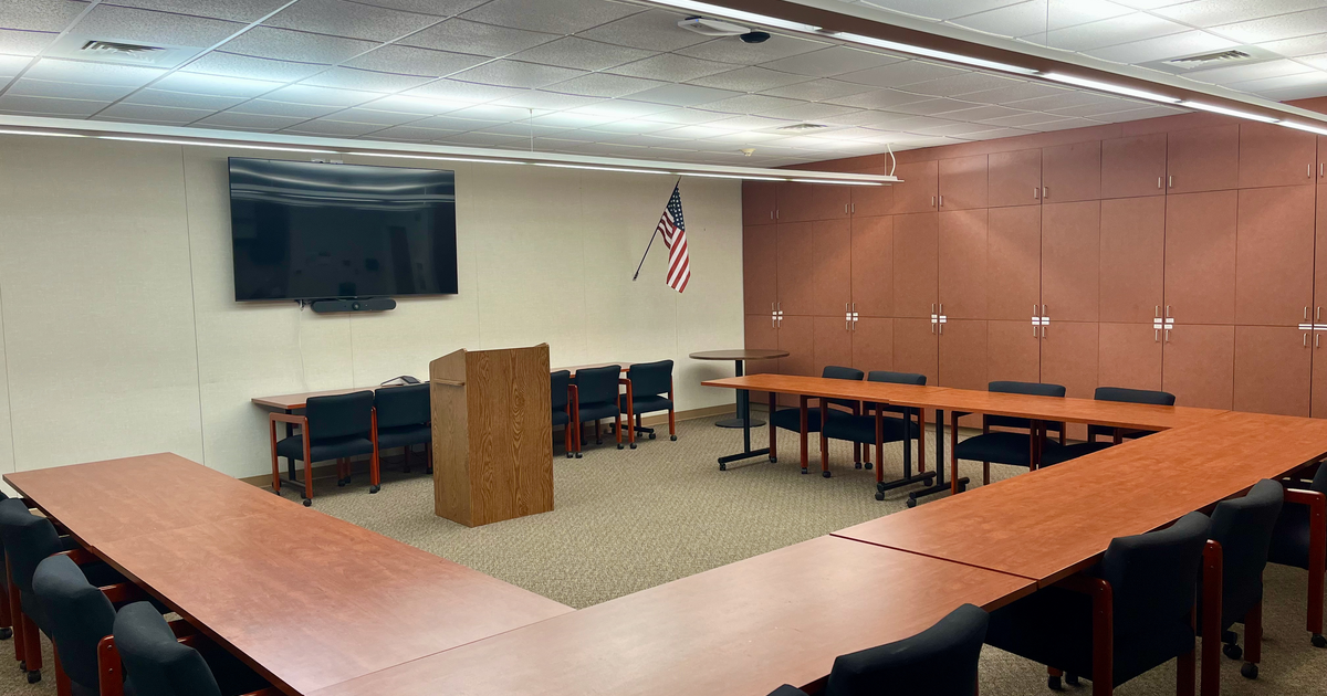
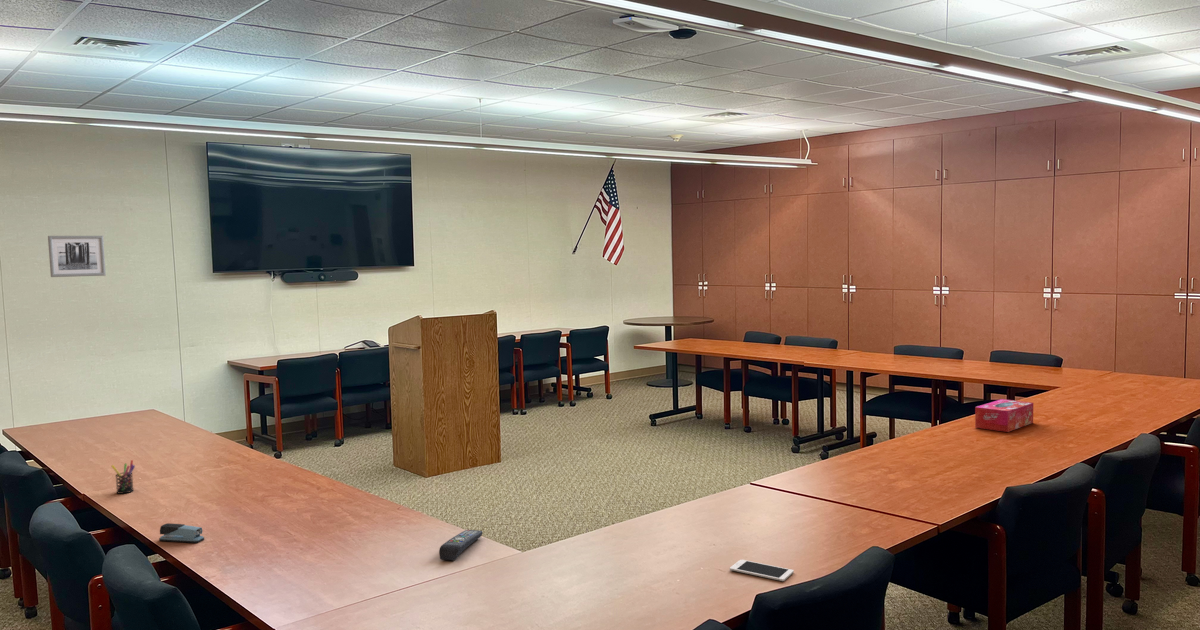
+ pen holder [111,459,136,495]
+ remote control [438,529,484,561]
+ cell phone [729,559,795,582]
+ wall art [47,235,107,278]
+ stapler [158,522,205,544]
+ tissue box [974,398,1034,433]
